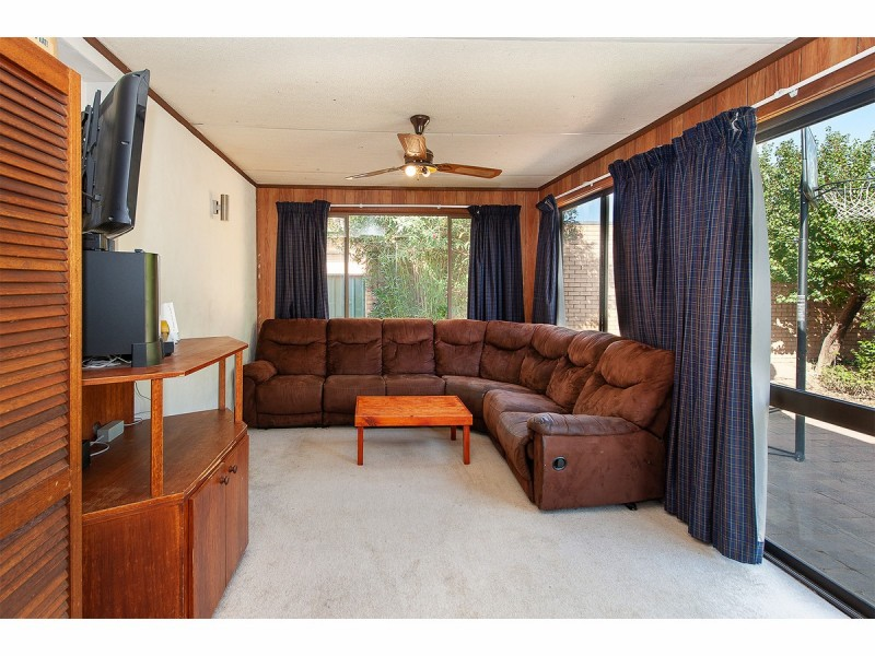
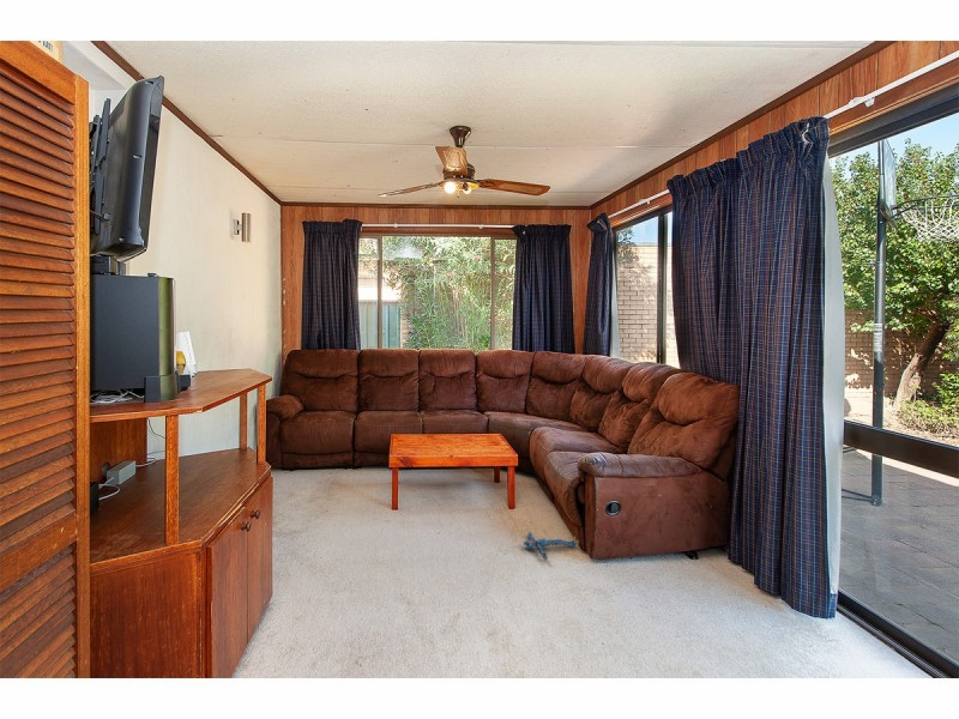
+ plush toy [521,530,579,561]
